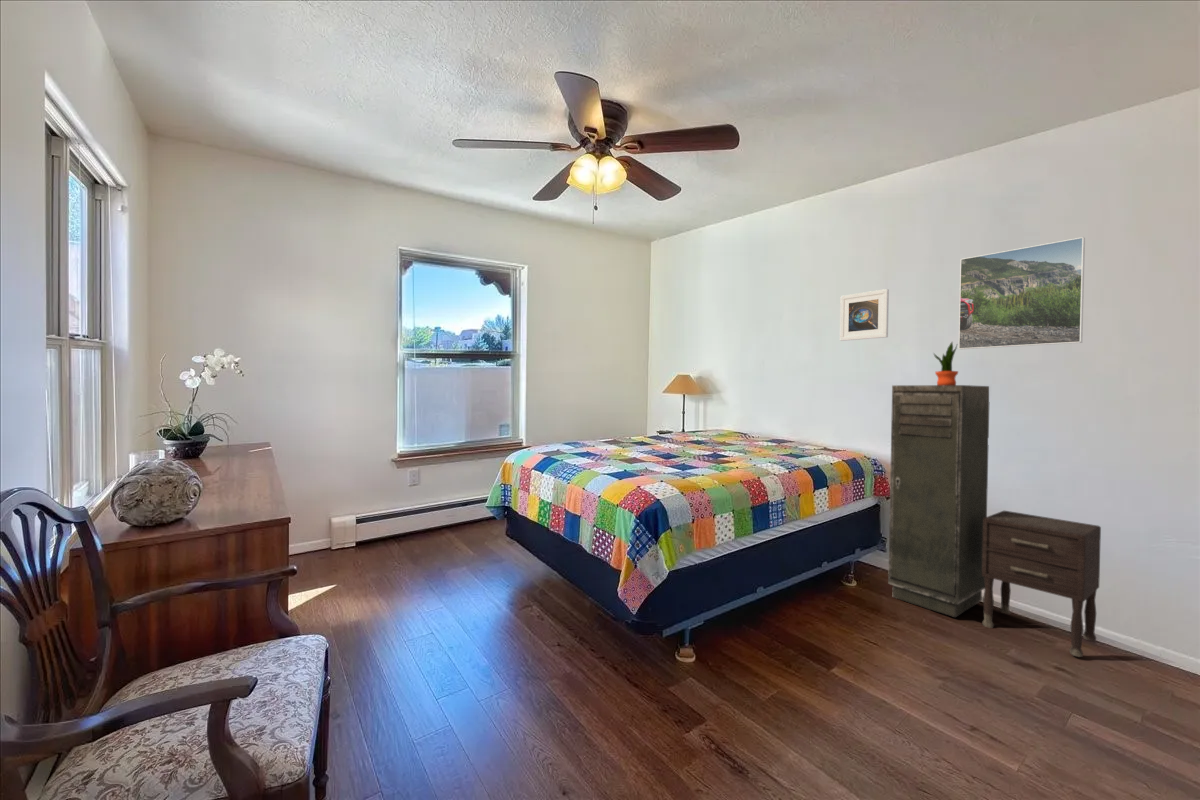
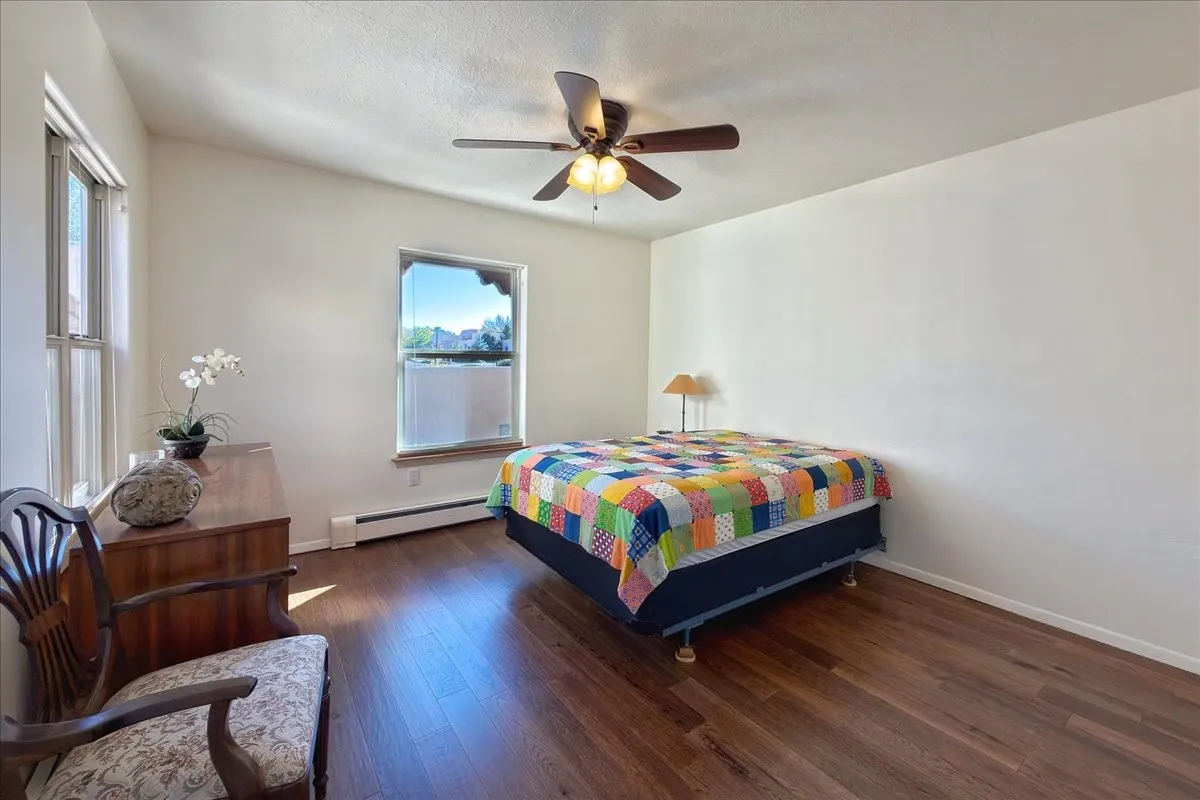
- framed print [958,236,1086,350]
- potted plant [932,341,959,385]
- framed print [839,288,890,342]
- nightstand [981,510,1102,658]
- storage cabinet [887,384,990,618]
